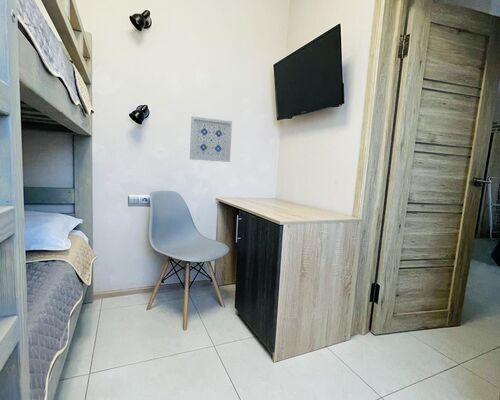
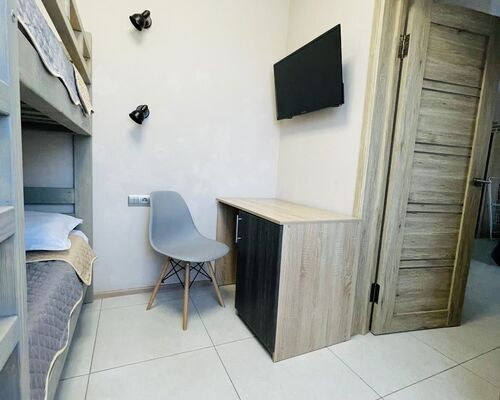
- wall art [189,115,233,163]
